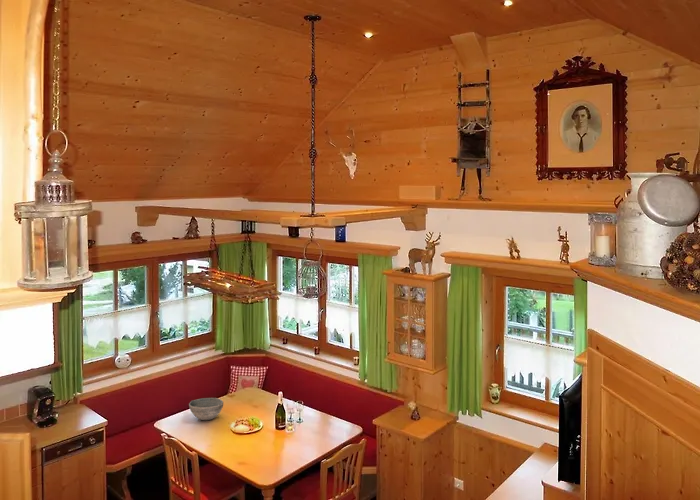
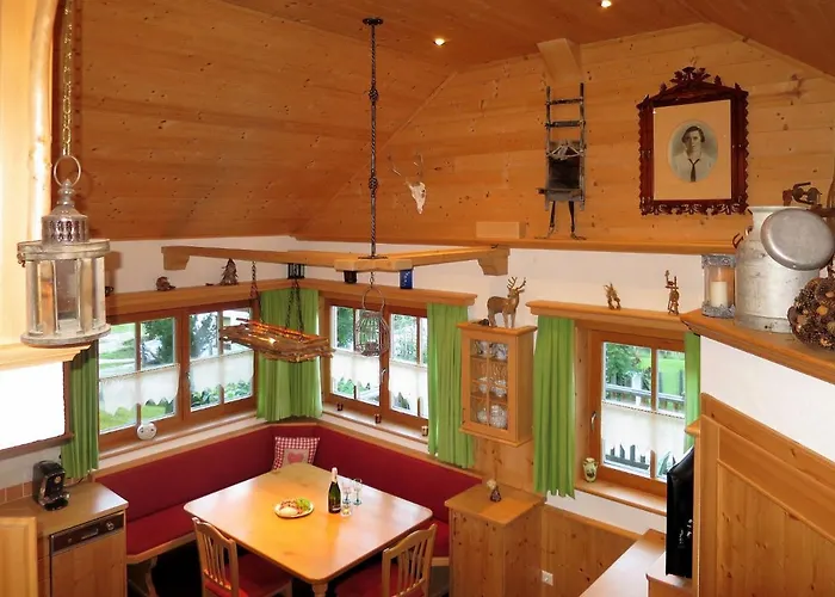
- bowl [188,397,224,421]
